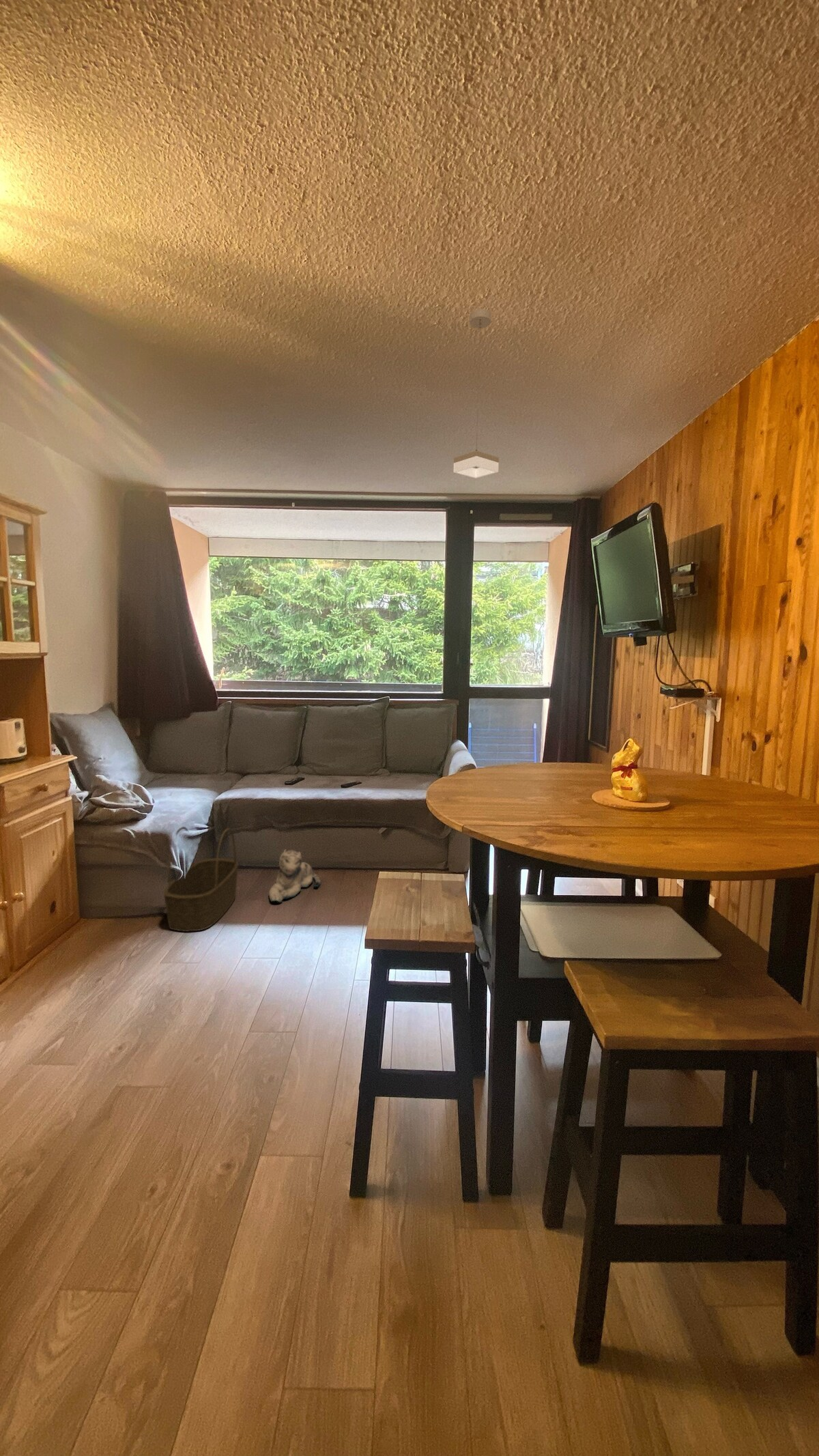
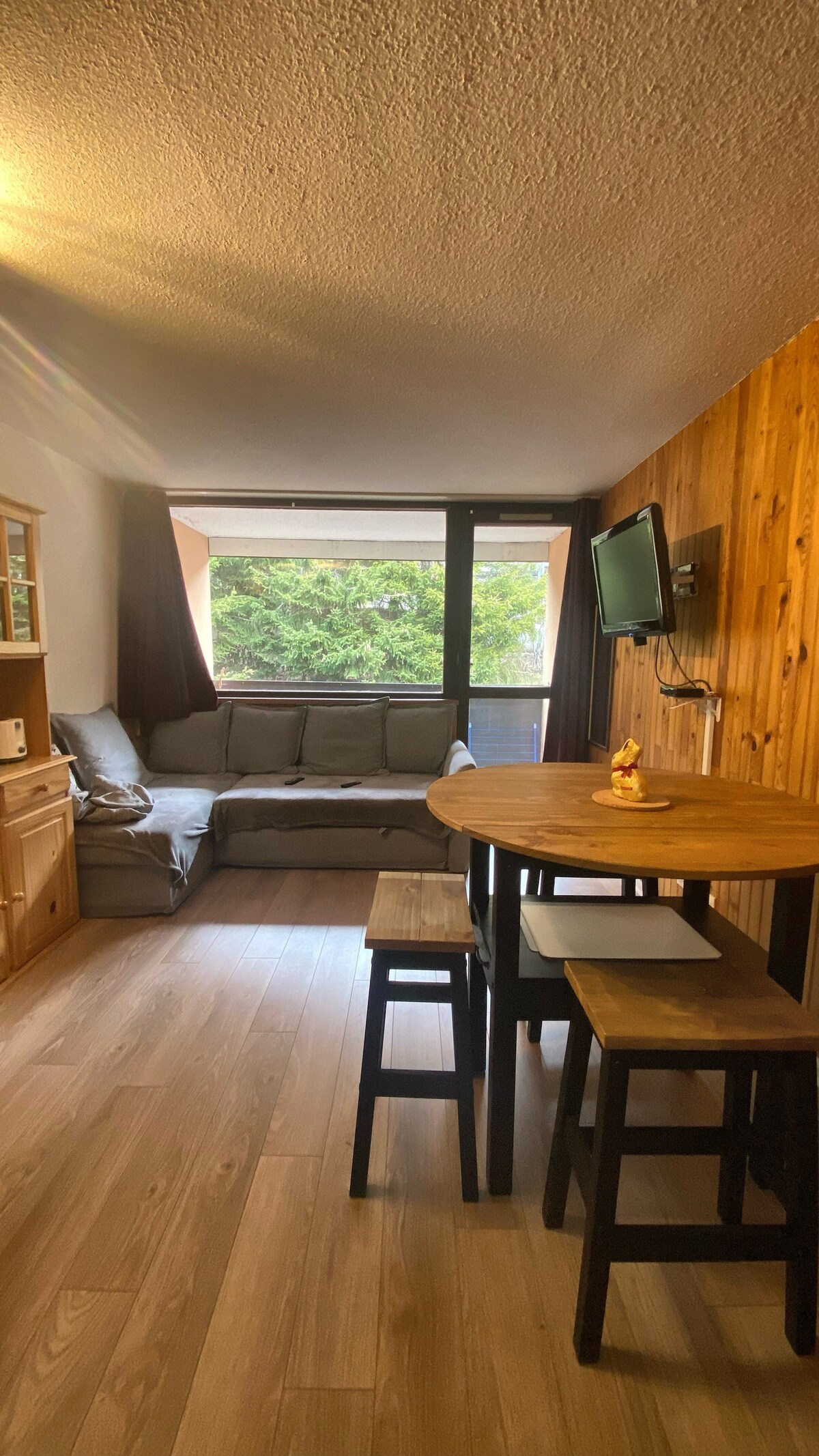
- basket [163,826,239,932]
- pendant lamp [453,308,500,479]
- plush toy [268,848,321,903]
